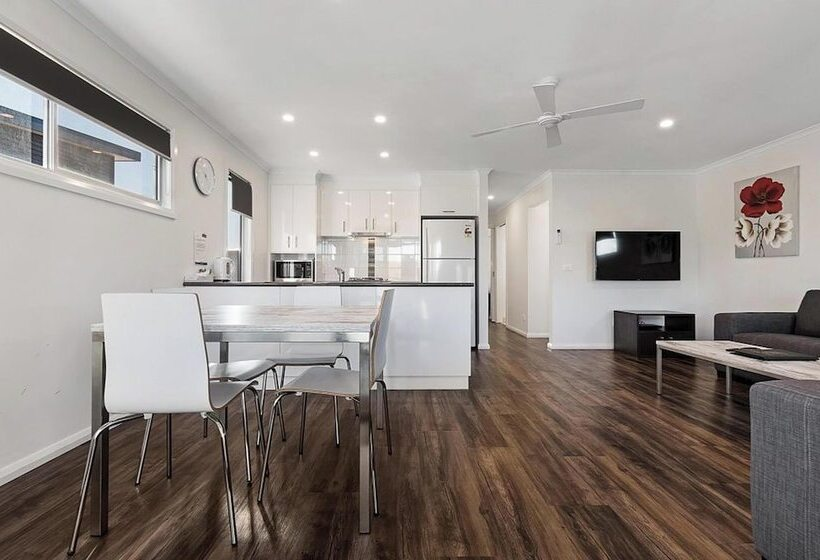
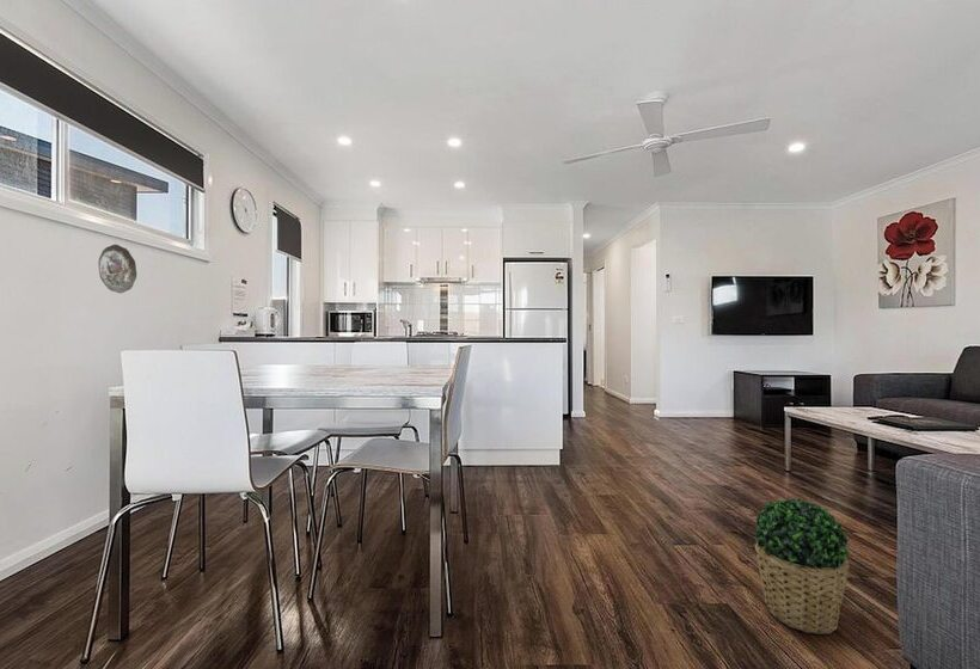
+ decorative plate [97,244,137,294]
+ potted plant [754,497,851,636]
